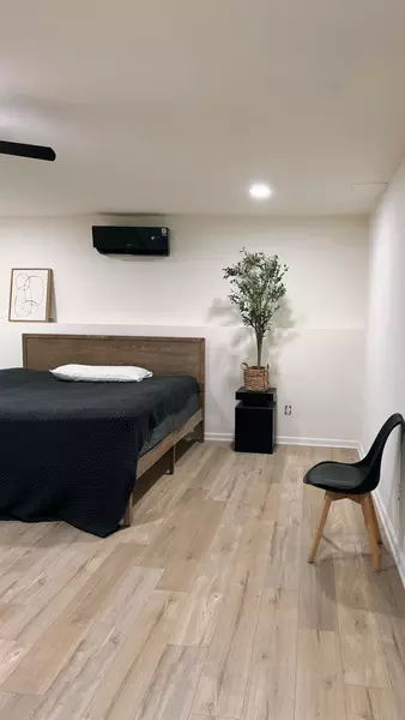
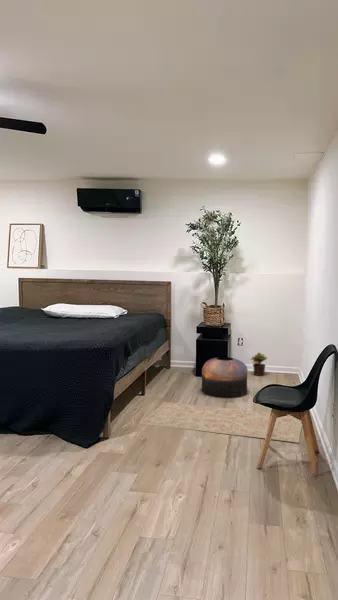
+ pouf [201,356,248,399]
+ rug [138,401,303,444]
+ potted plant [249,352,268,377]
